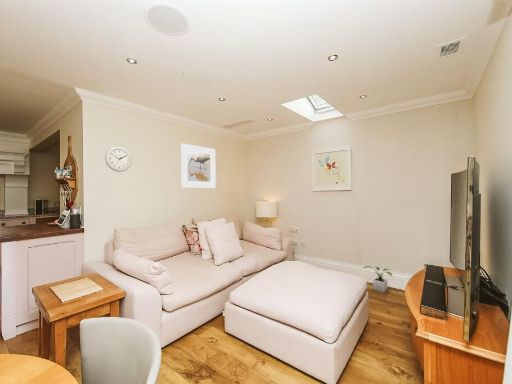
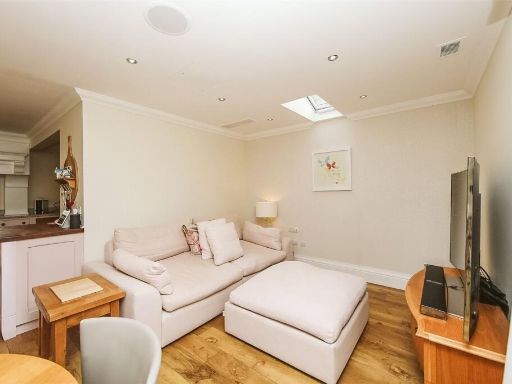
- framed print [180,142,216,189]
- potted plant [363,265,393,293]
- wall clock [104,146,133,173]
